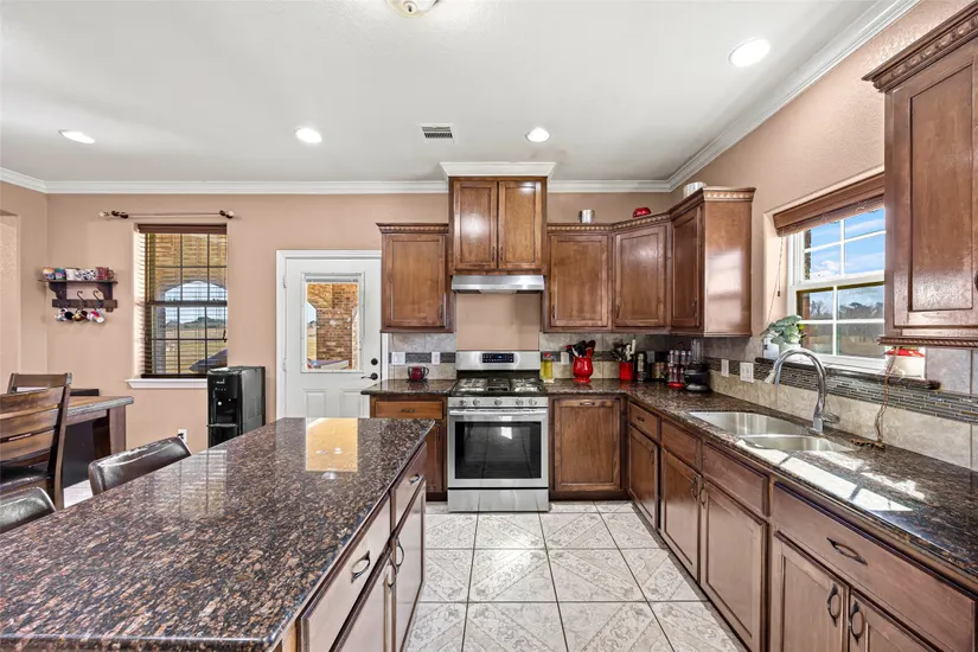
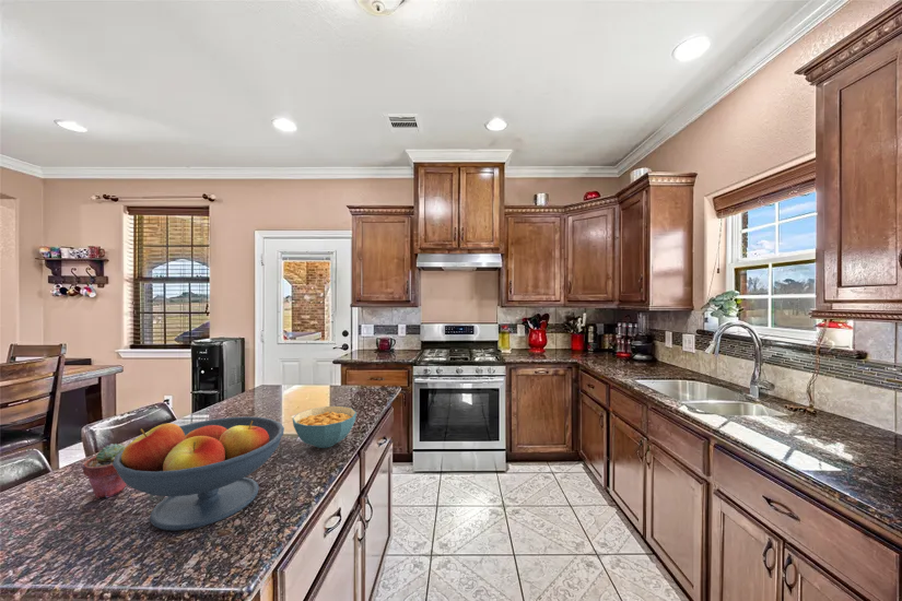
+ cereal bowl [292,405,358,449]
+ potted succulent [81,443,127,499]
+ fruit bowl [113,415,285,532]
